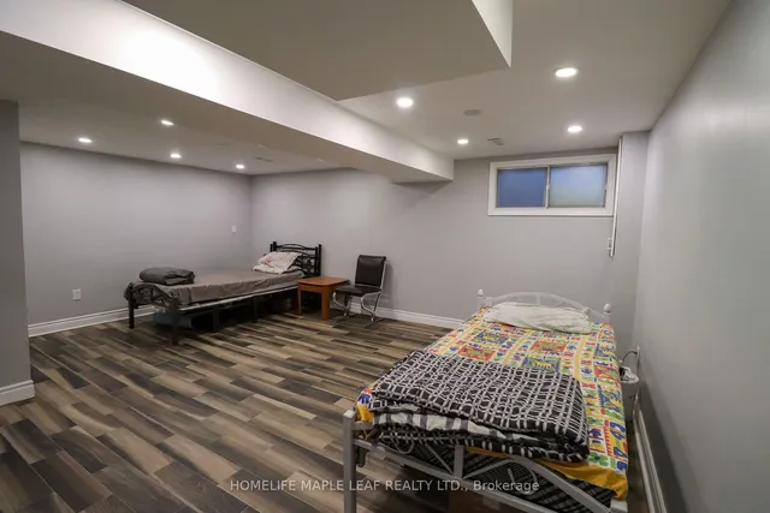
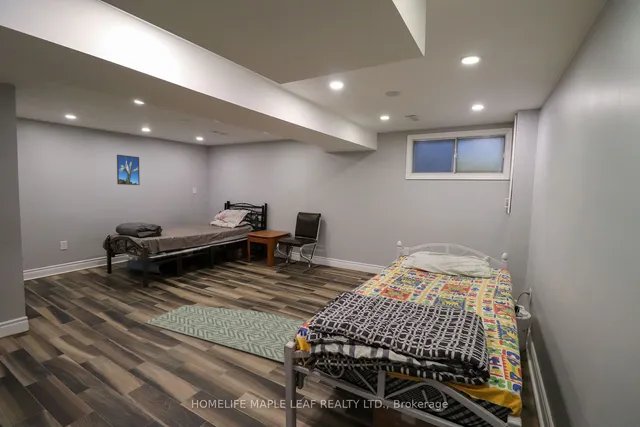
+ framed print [116,154,141,186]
+ rug [144,304,305,363]
